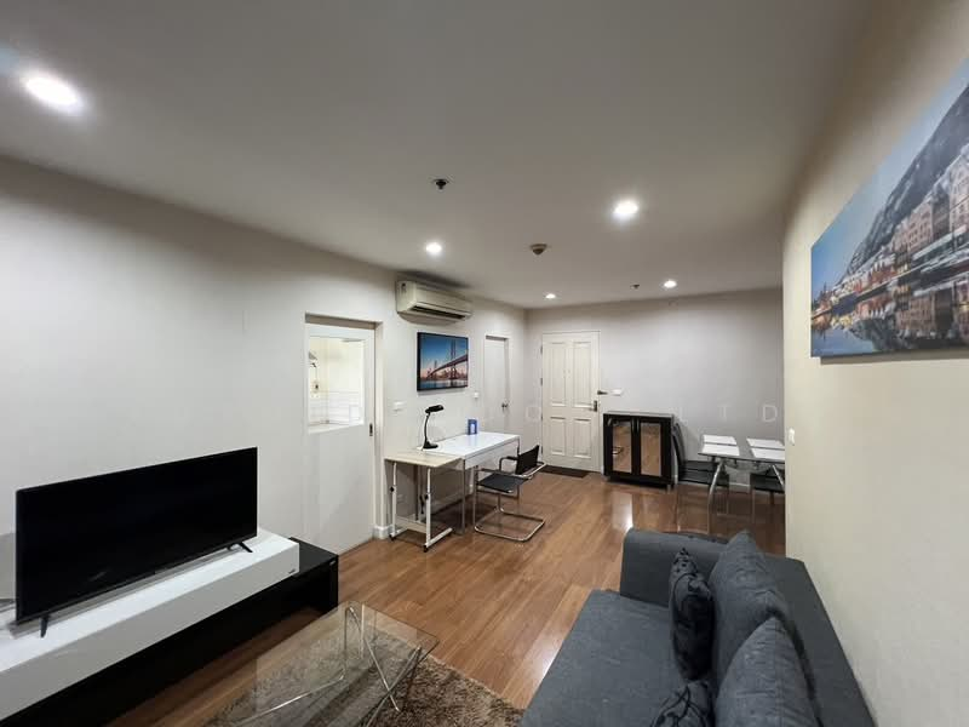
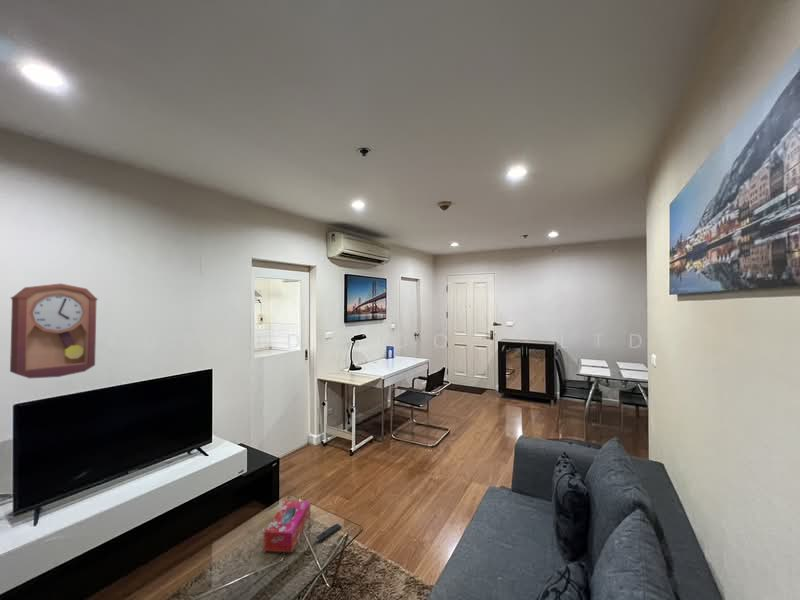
+ pendulum clock [9,283,99,379]
+ remote control [315,523,343,542]
+ tissue box [263,500,311,553]
